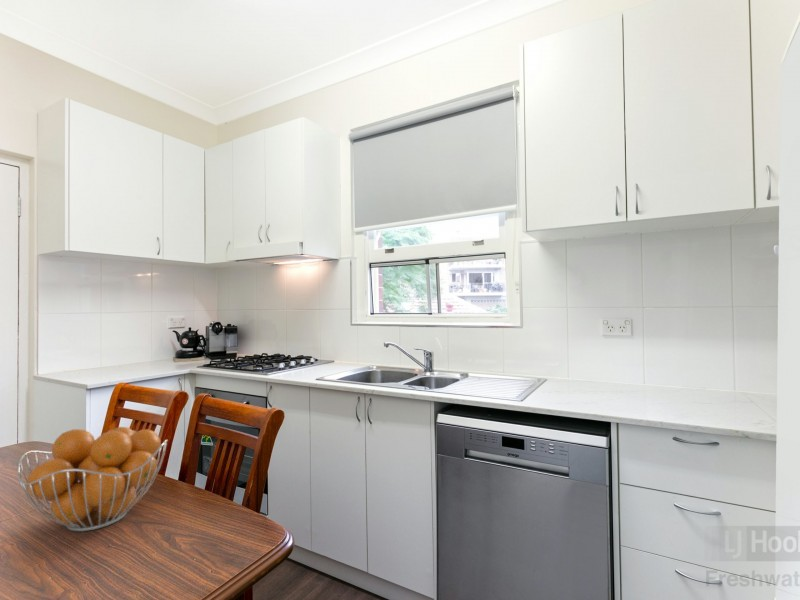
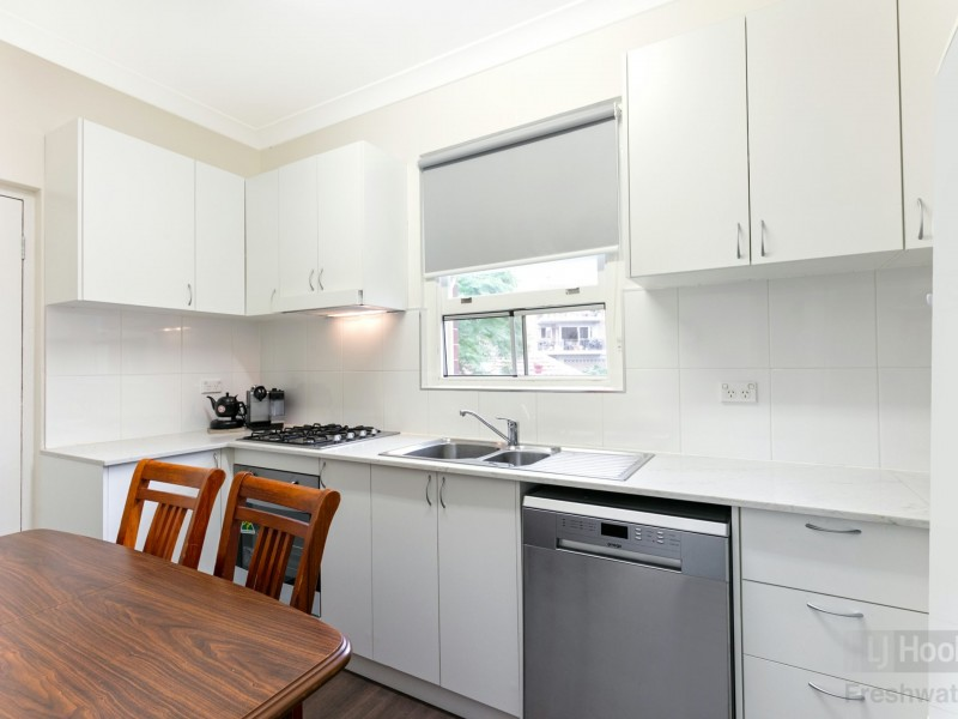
- fruit basket [16,426,169,533]
